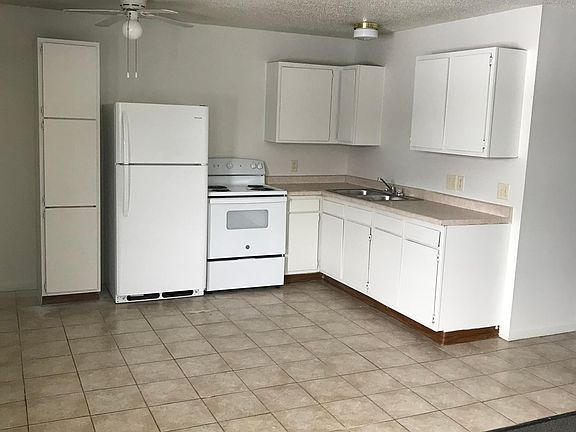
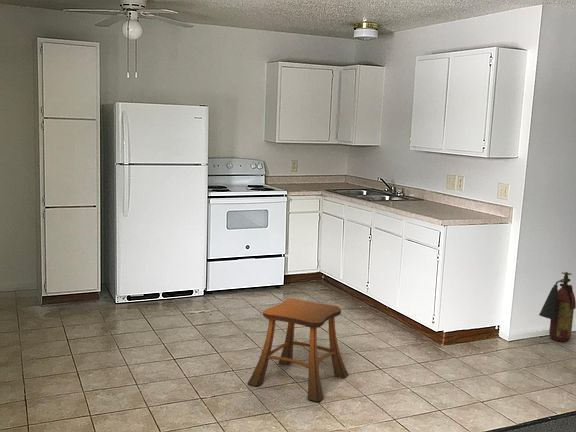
+ stool [247,297,350,403]
+ fire extinguisher [538,271,576,343]
